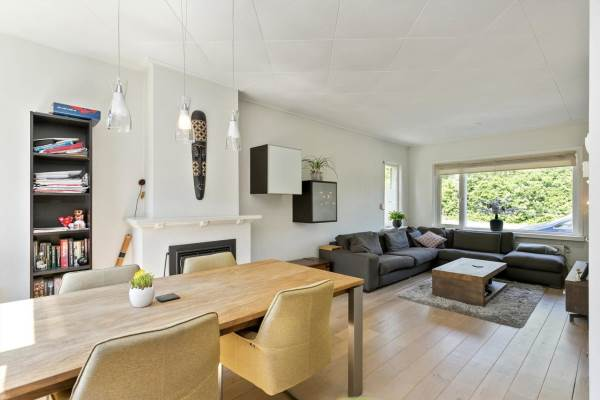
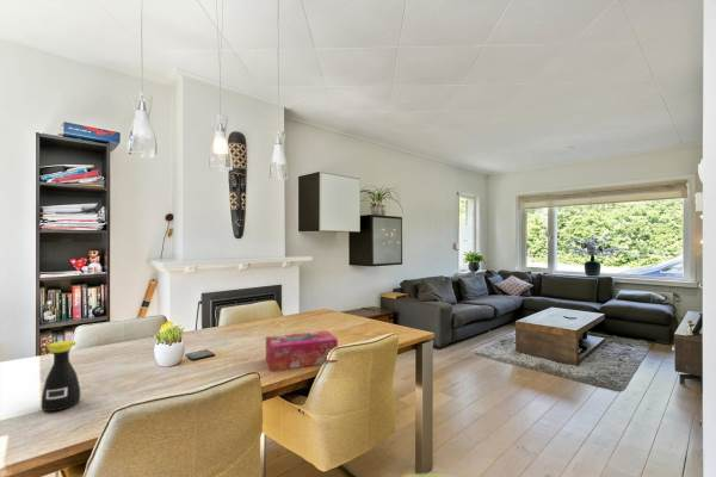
+ tissue box [265,329,339,372]
+ bottle [41,340,81,413]
